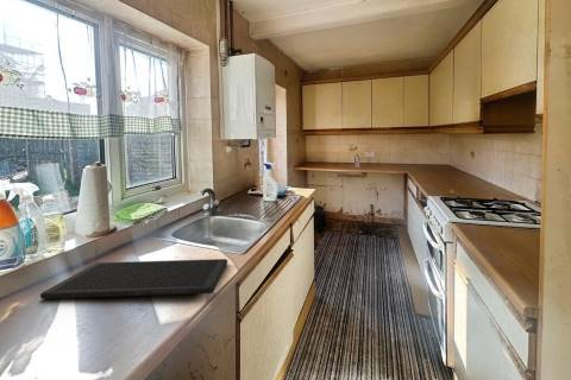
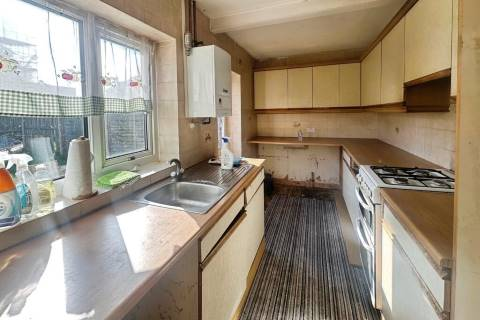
- cutting board [39,258,228,300]
